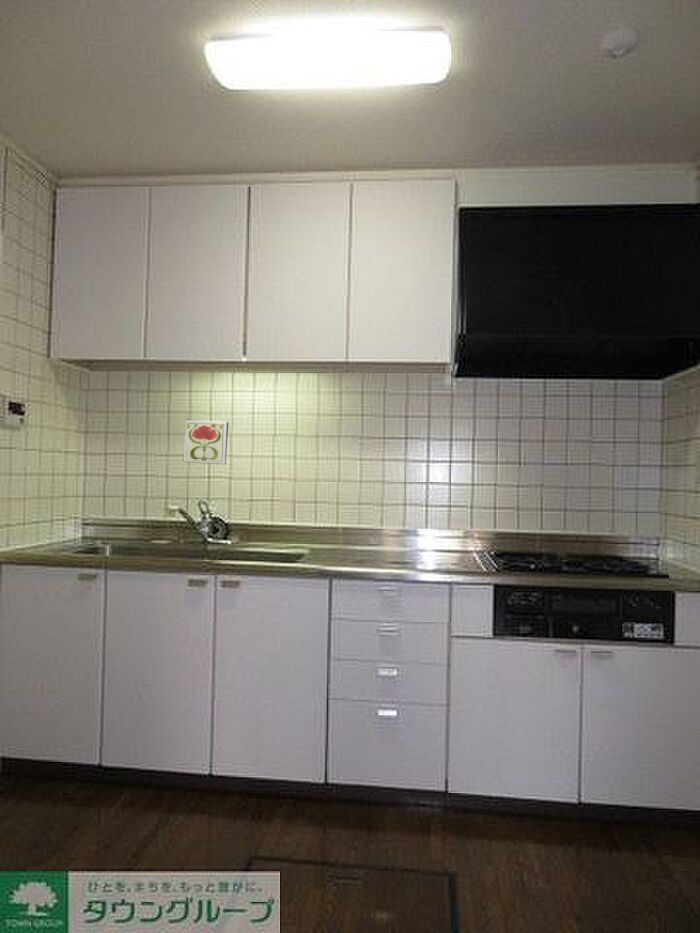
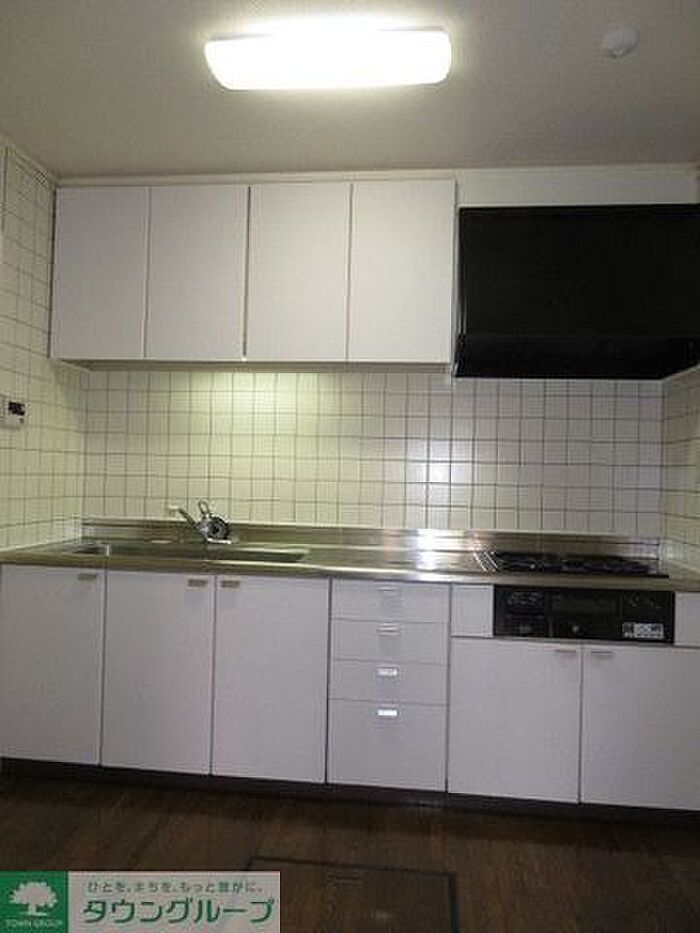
- decorative tile [182,418,230,465]
